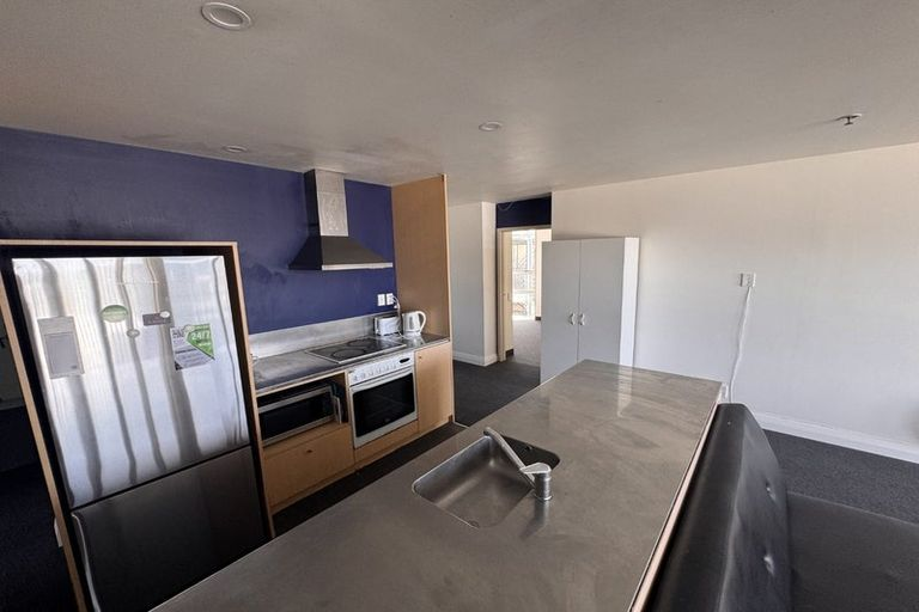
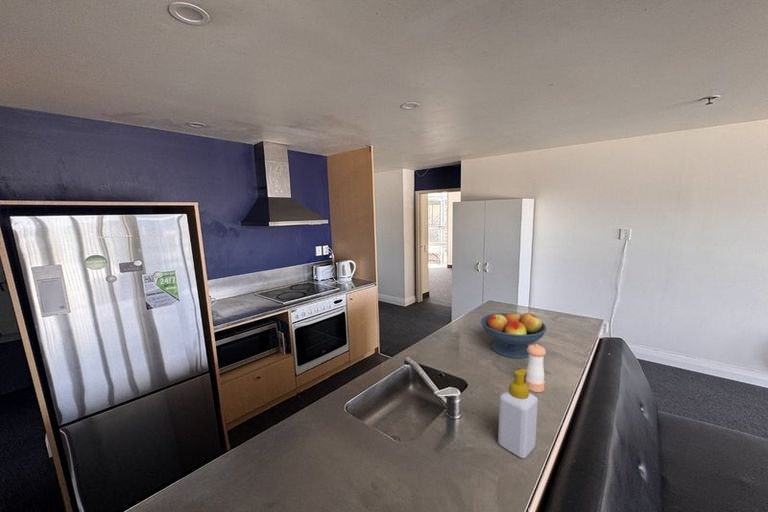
+ fruit bowl [480,312,548,359]
+ pepper shaker [524,343,547,393]
+ soap bottle [497,367,539,459]
